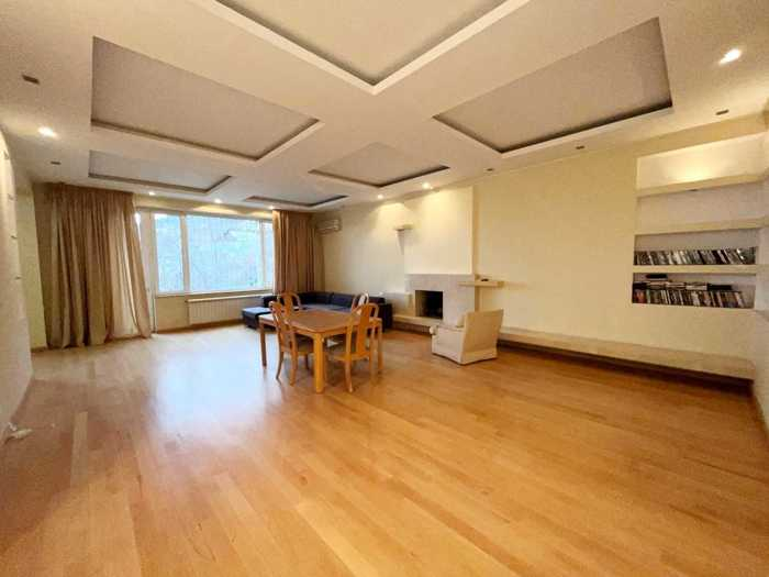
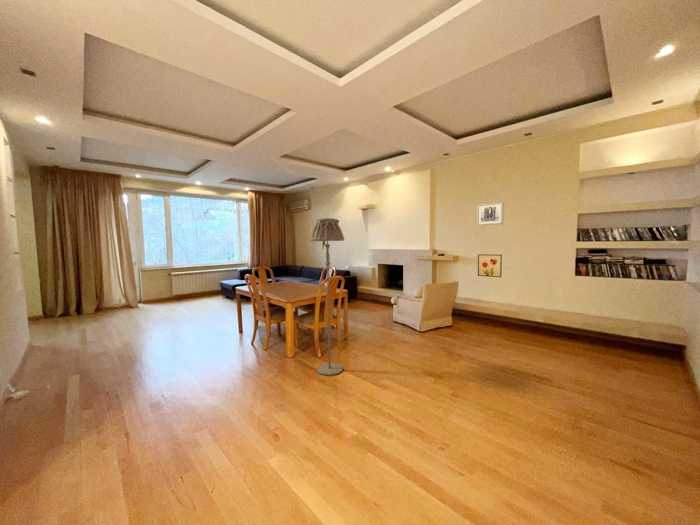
+ wall art [477,253,503,278]
+ floor lamp [309,217,345,377]
+ wall art [476,201,504,227]
